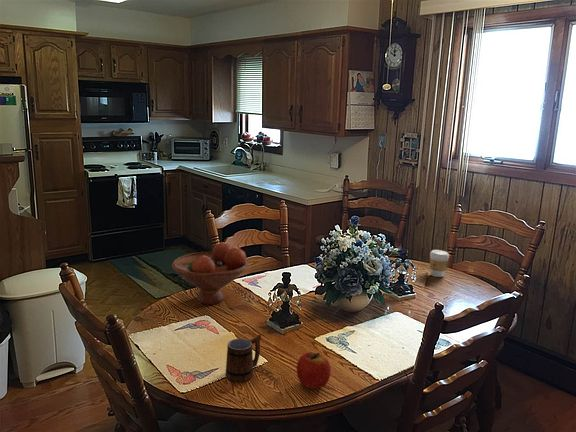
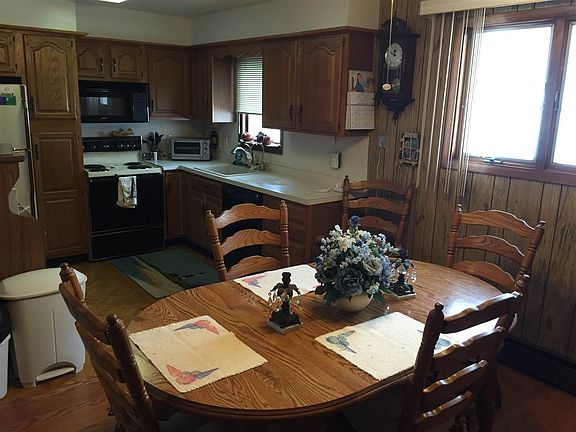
- fruit bowl [171,241,249,305]
- mug [224,333,262,383]
- coffee cup [429,249,450,278]
- apple [296,351,332,390]
